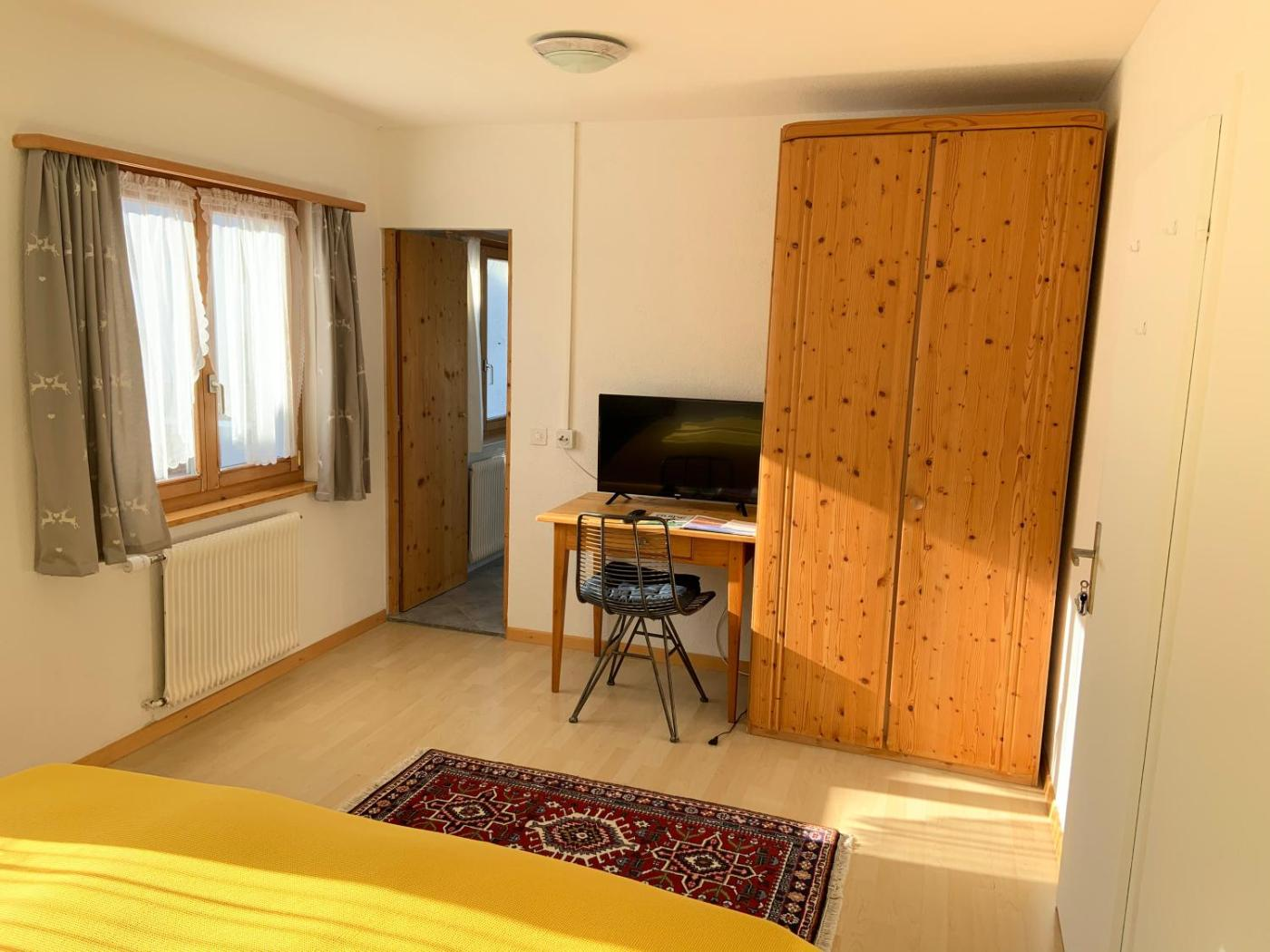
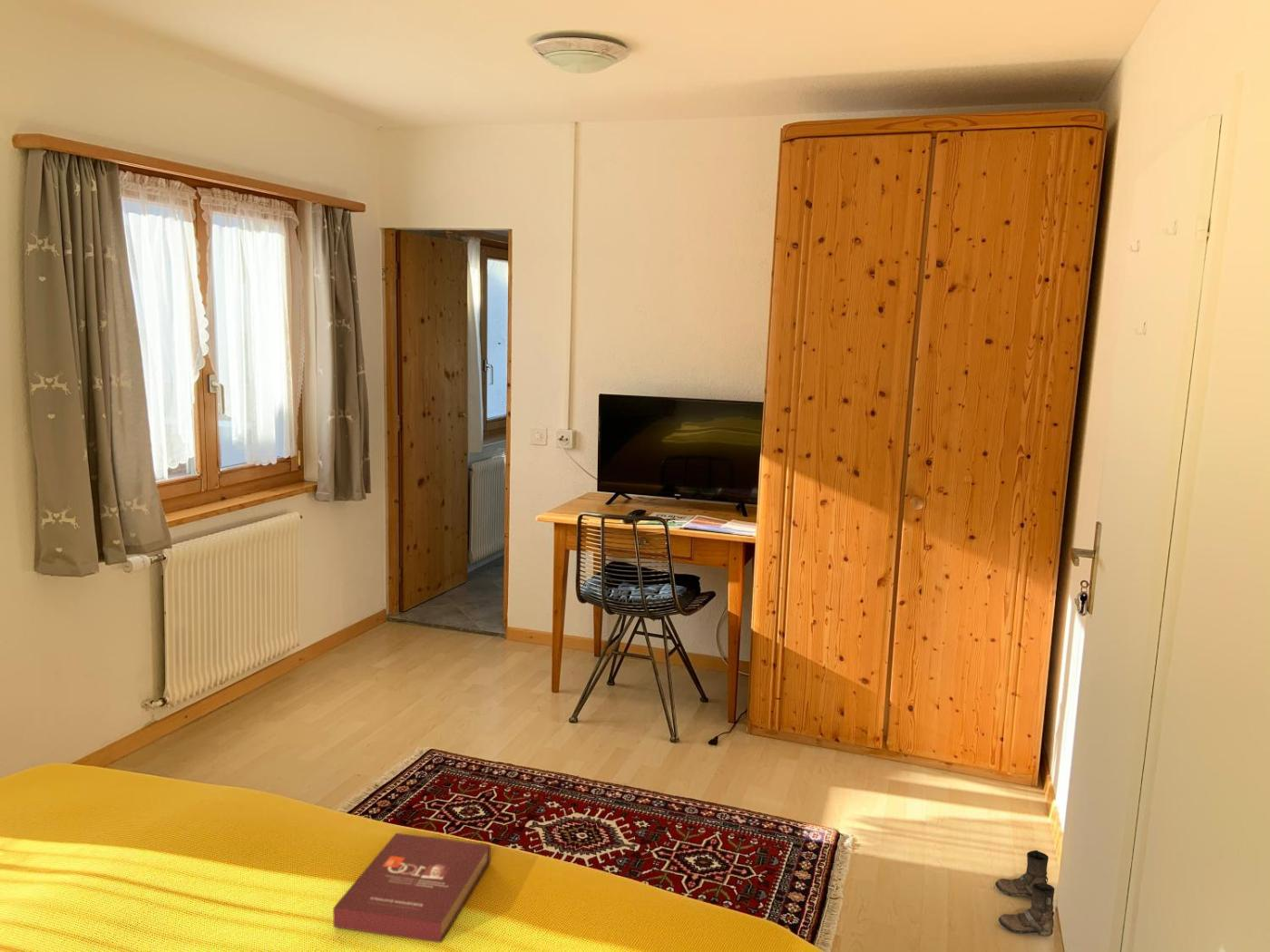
+ book [332,832,492,944]
+ boots [994,850,1055,937]
